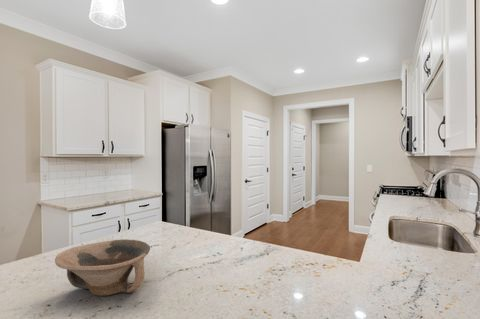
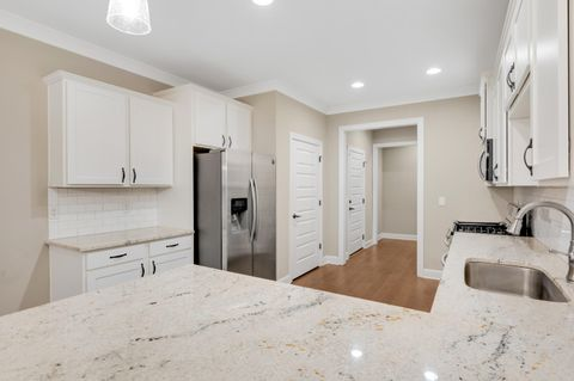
- bowl [54,238,151,297]
